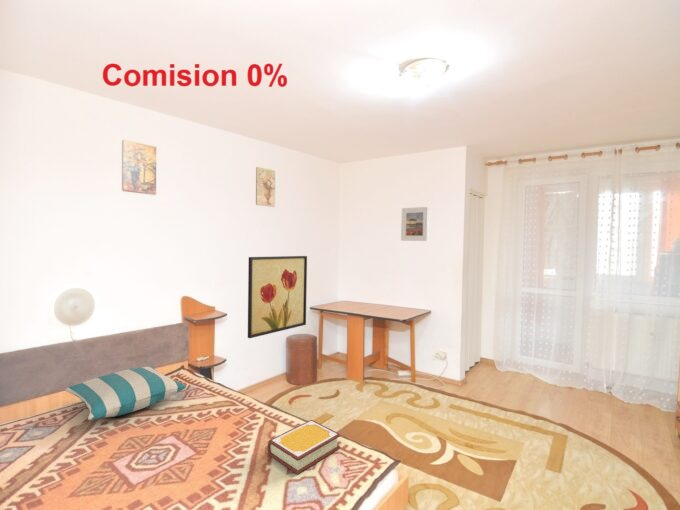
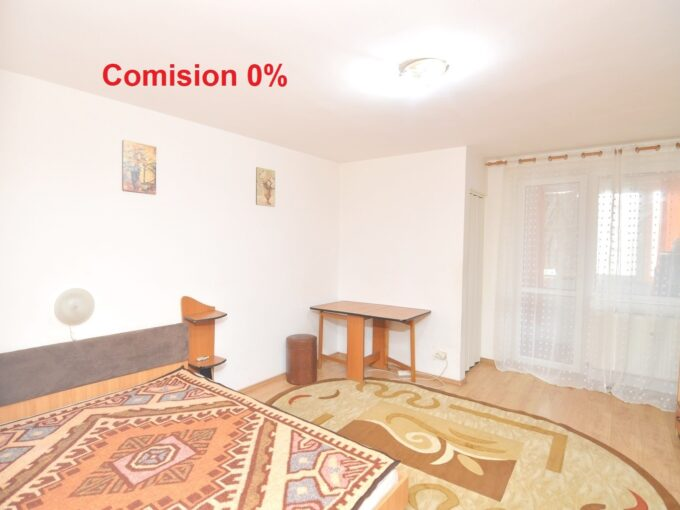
- wall art [247,255,308,339]
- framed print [400,206,430,242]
- pillow [65,365,187,421]
- book [267,419,341,475]
